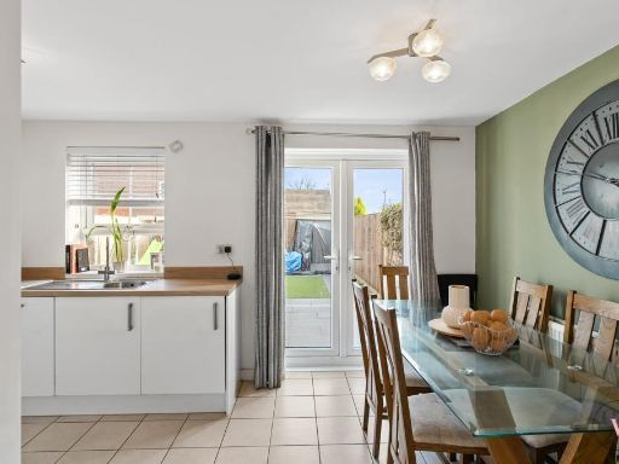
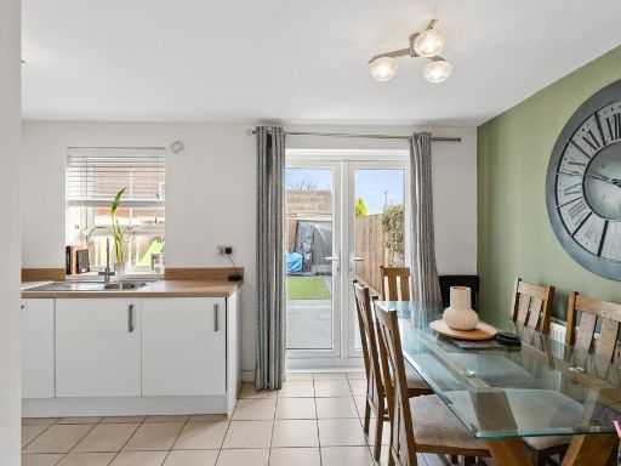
- fruit basket [457,308,522,356]
